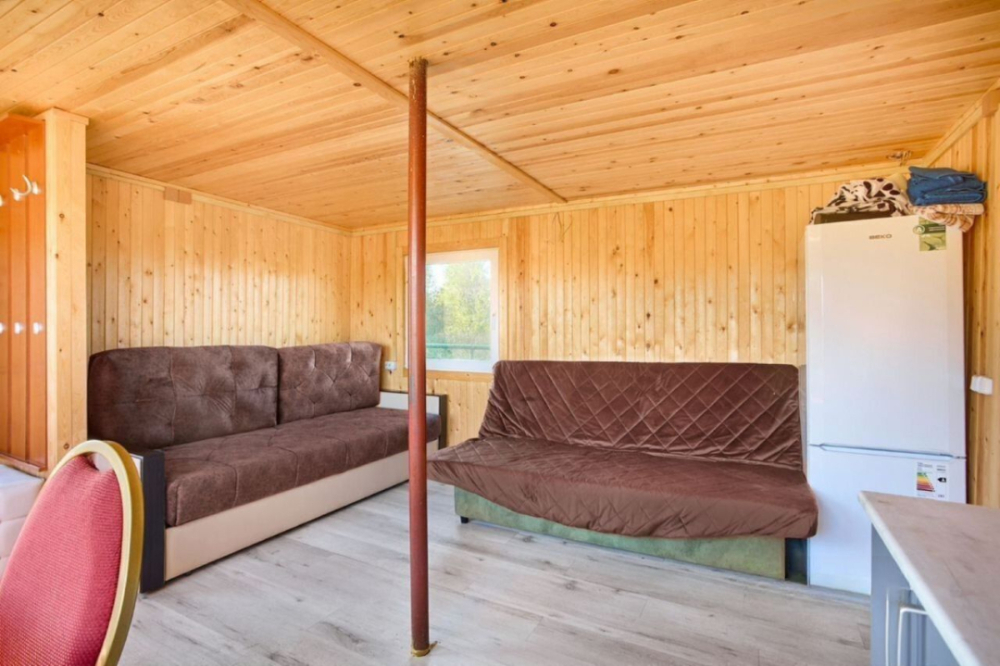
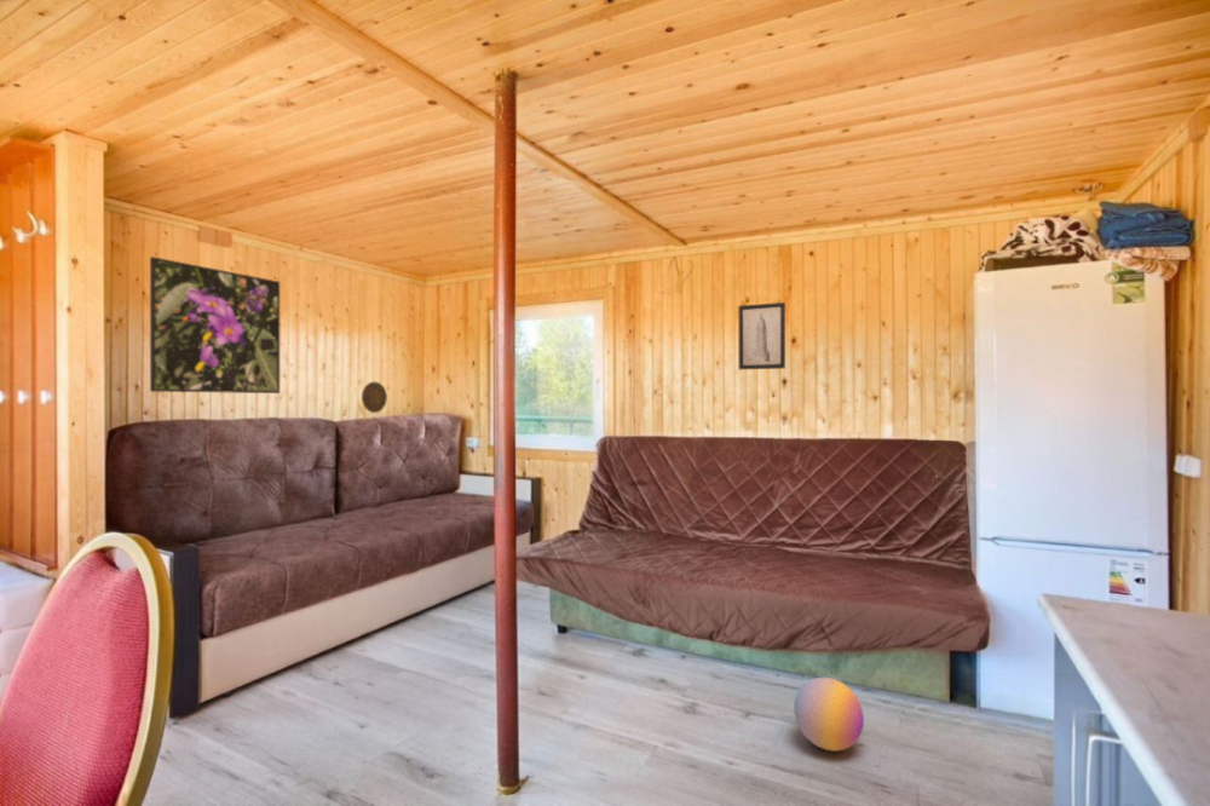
+ wall art [738,301,786,370]
+ ball [793,677,865,753]
+ decorative plate [361,380,388,414]
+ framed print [149,255,281,395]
